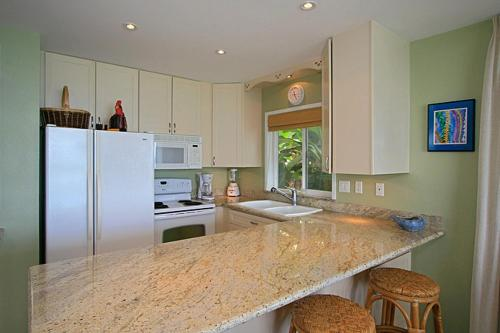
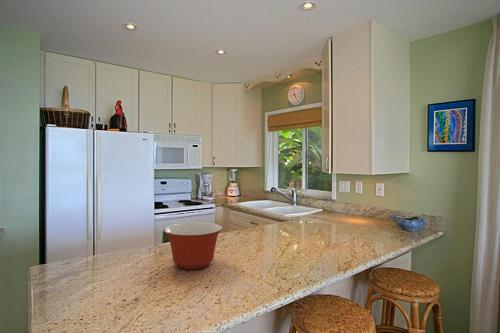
+ mixing bowl [163,221,223,270]
